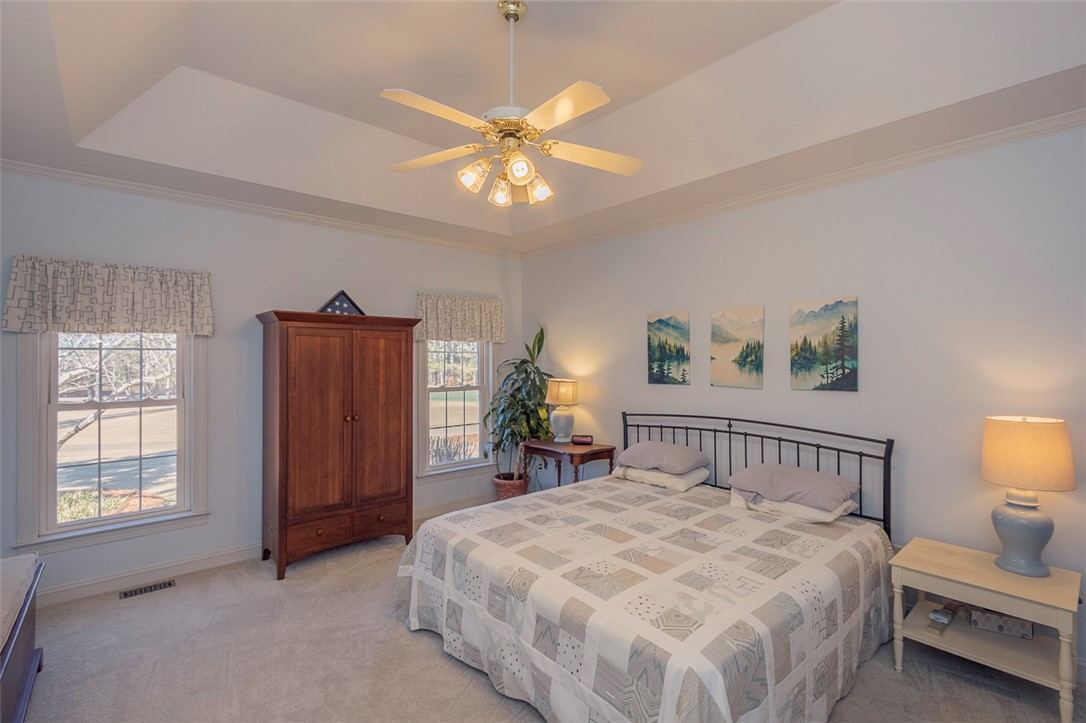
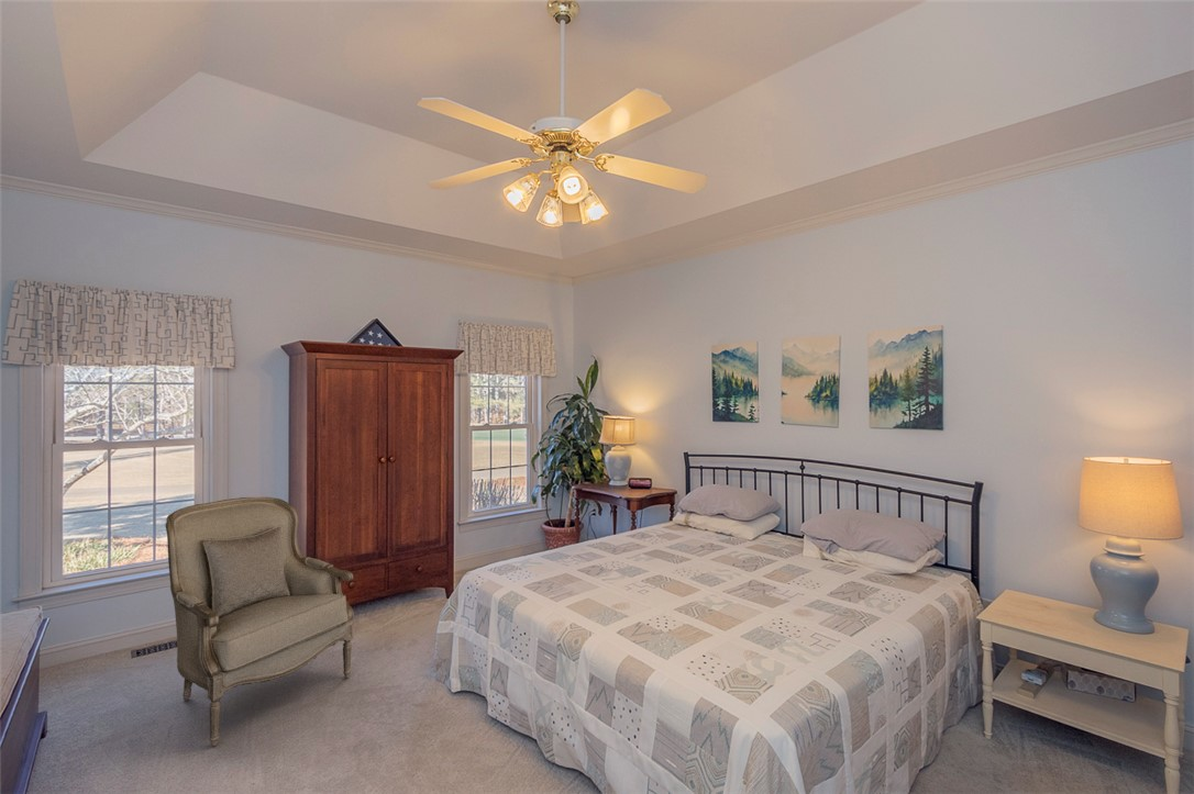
+ armchair [164,496,355,748]
